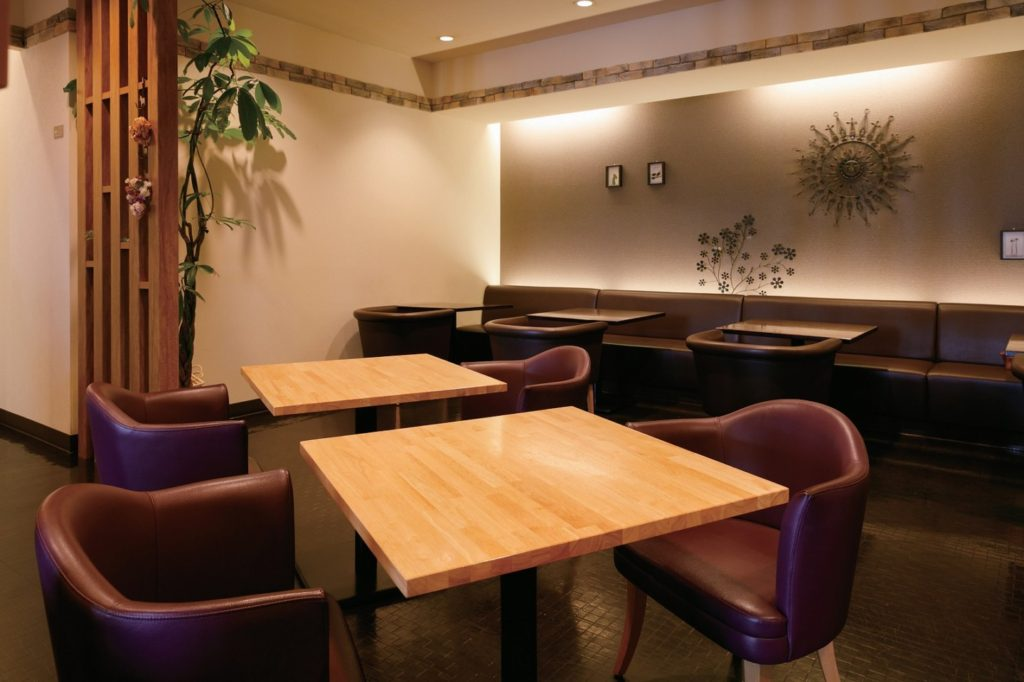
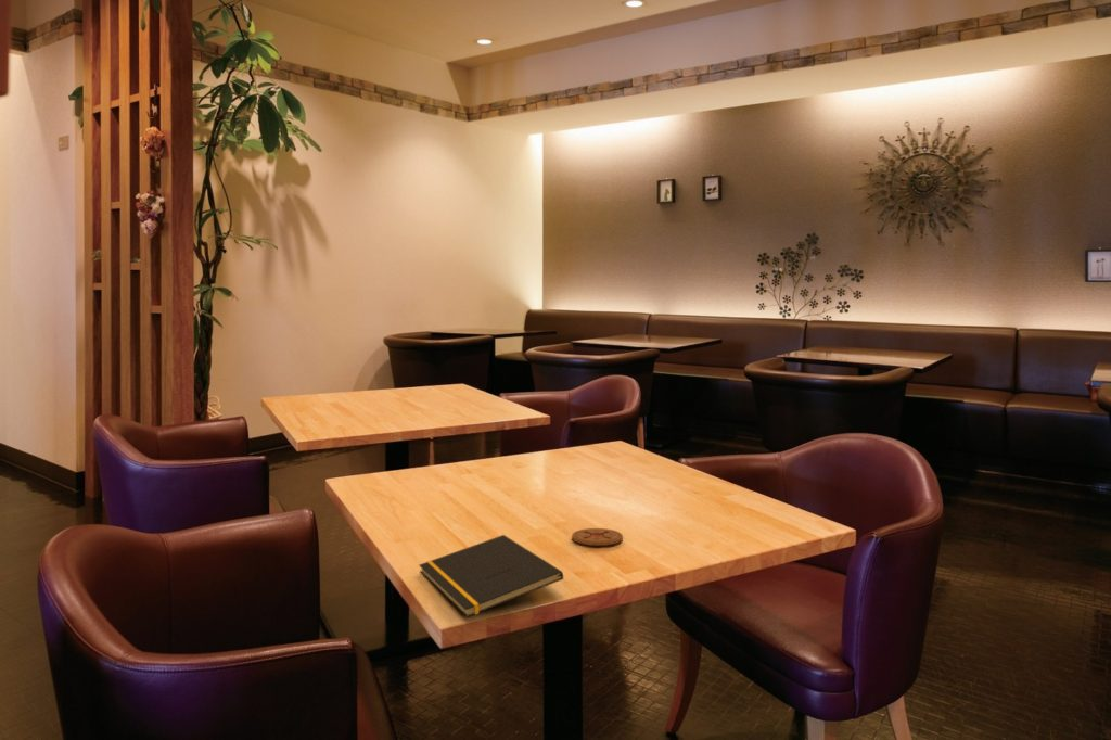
+ notepad [418,534,564,618]
+ coaster [571,527,624,547]
